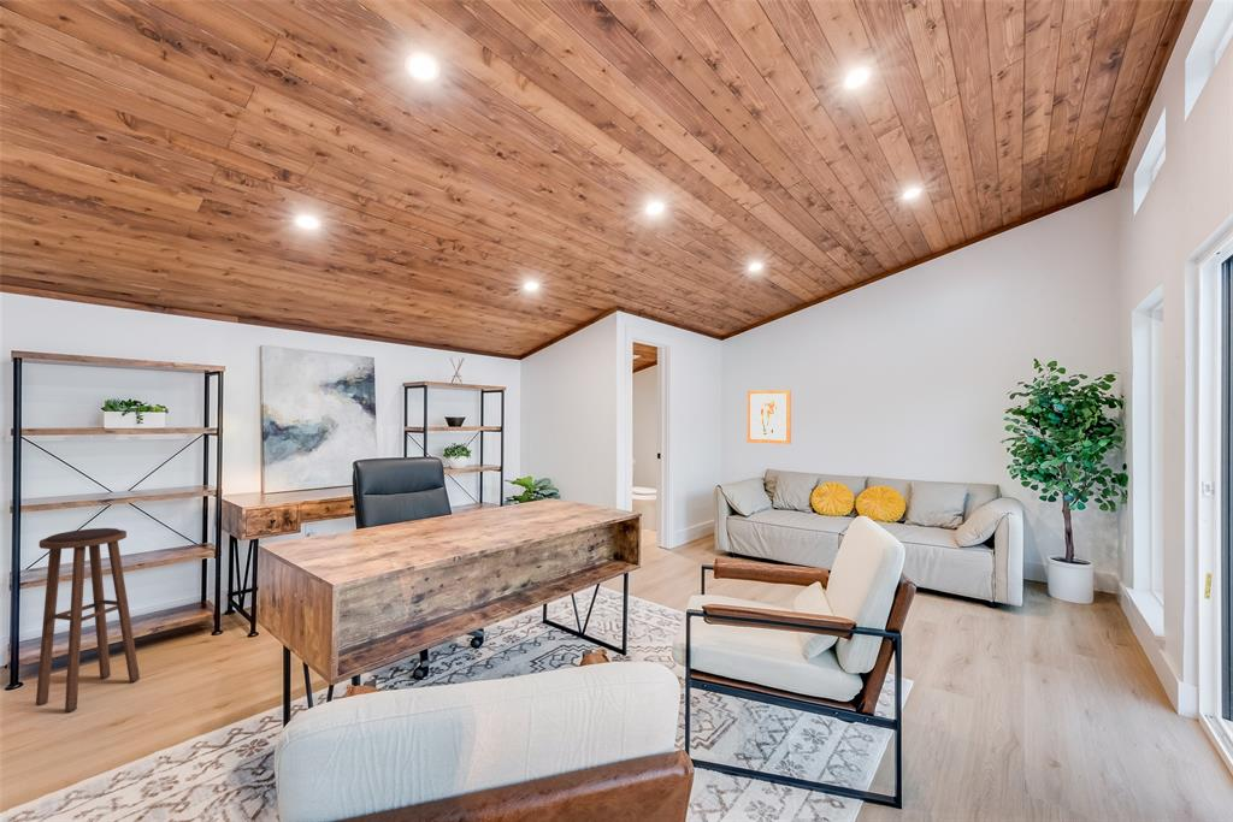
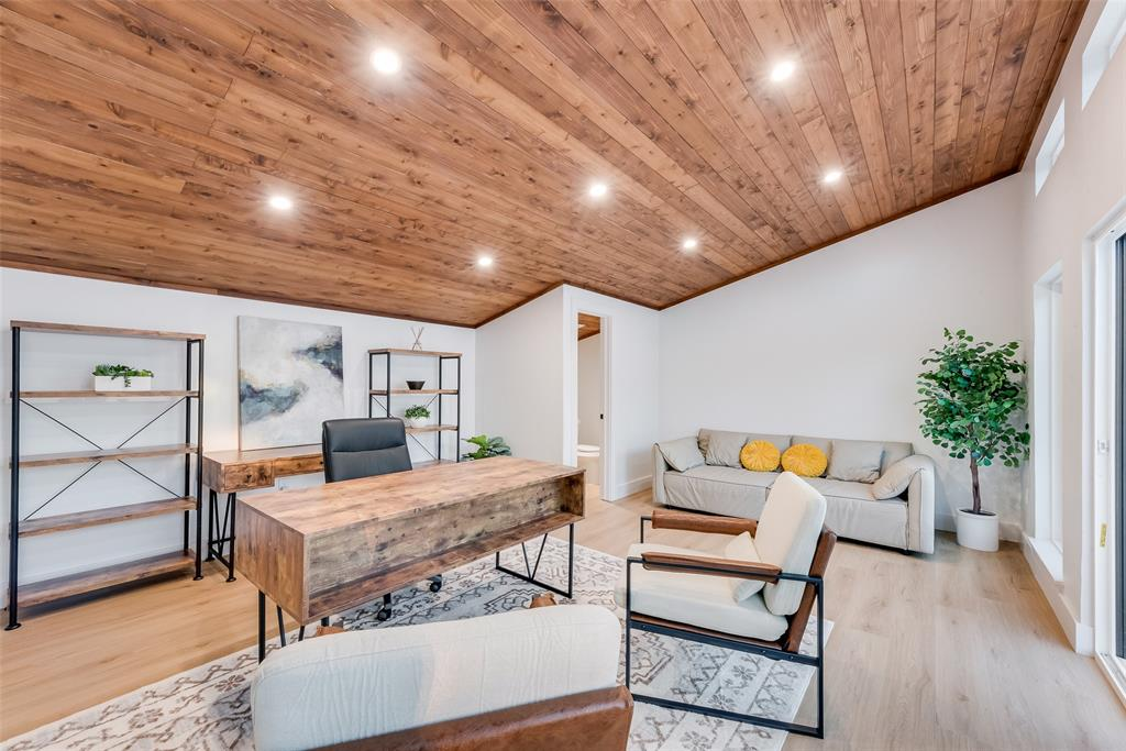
- stool [35,527,141,714]
- wall art [747,389,792,445]
